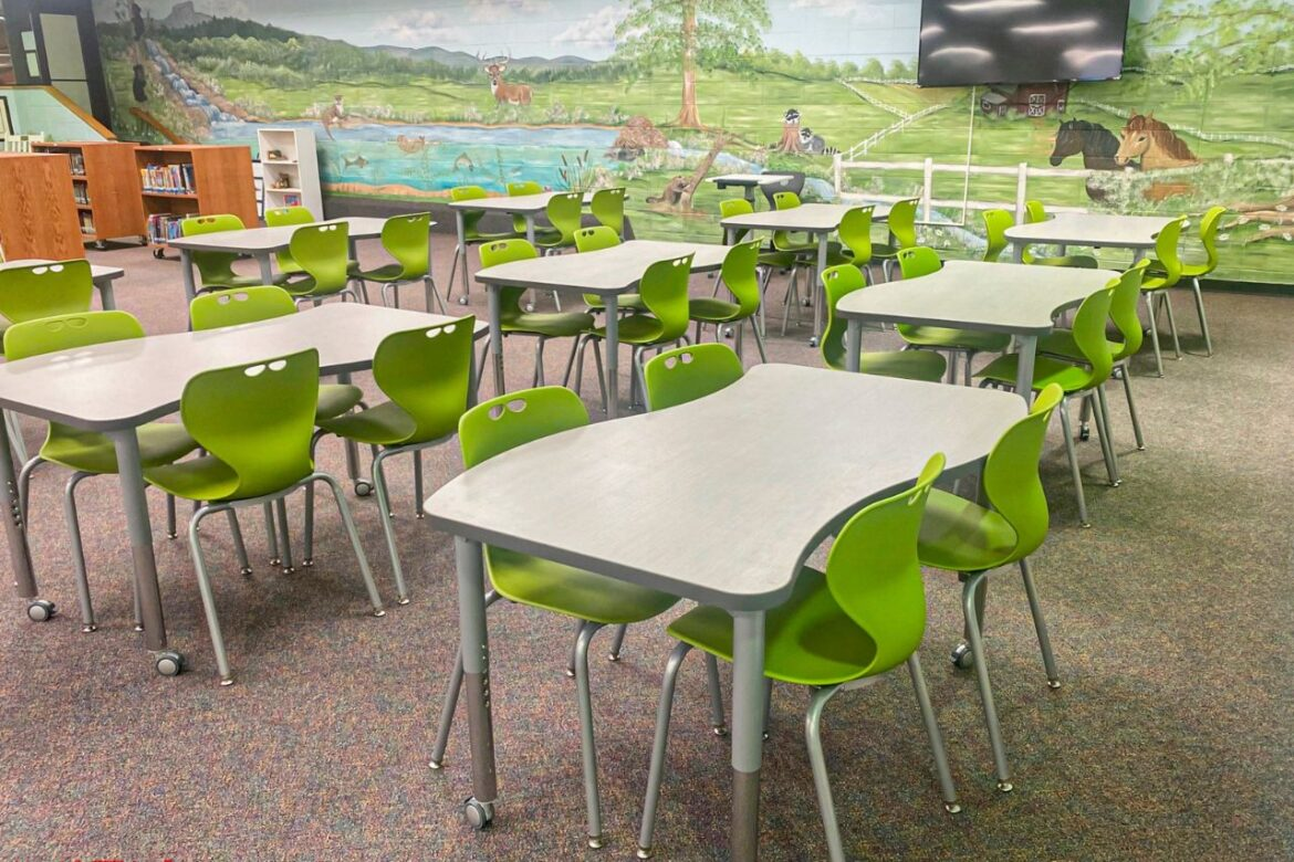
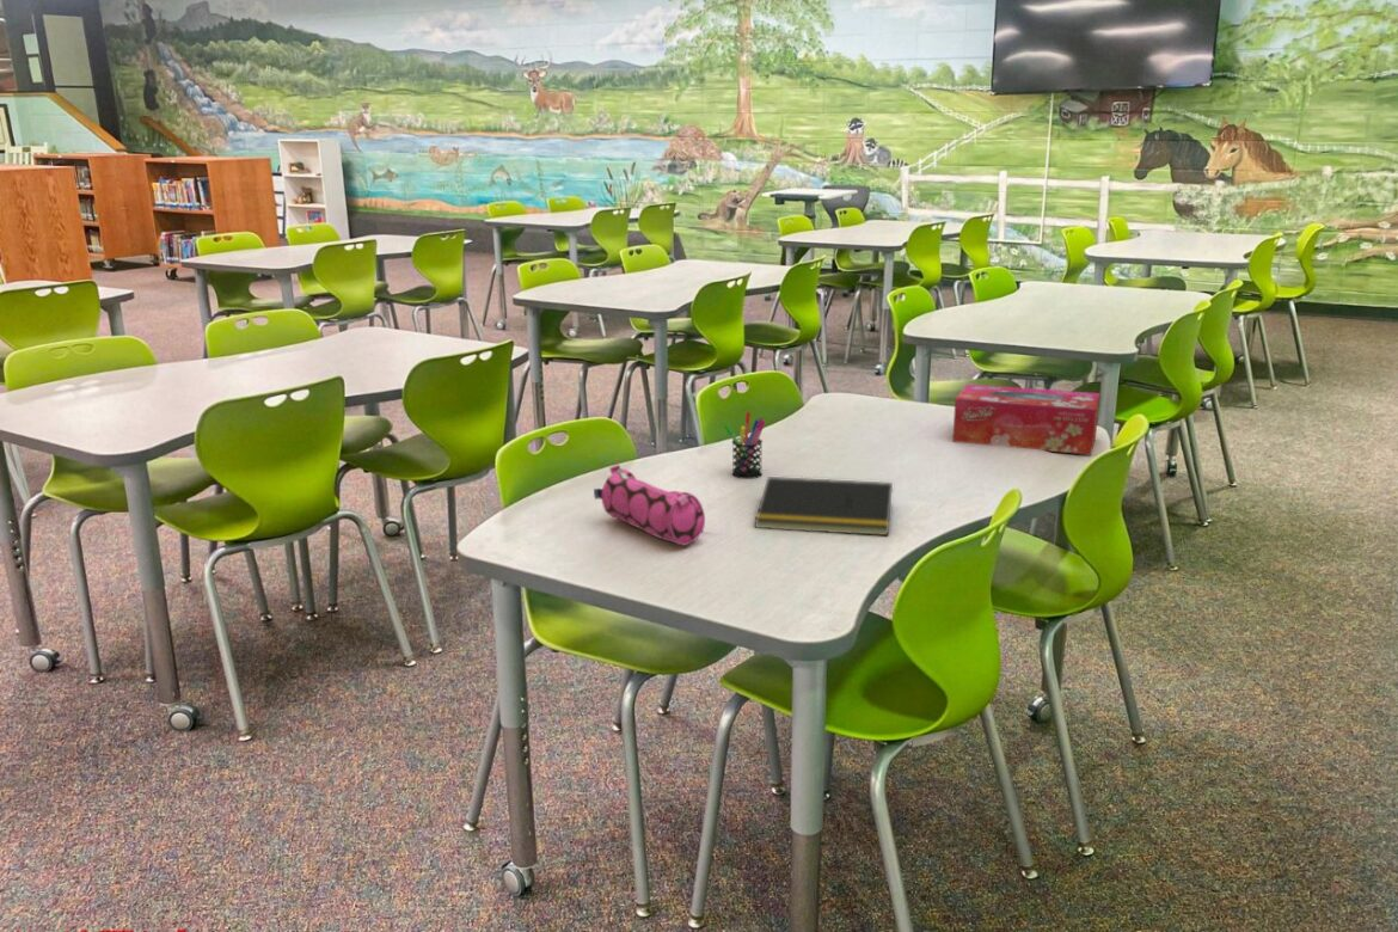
+ tissue box [951,382,1102,456]
+ notepad [754,476,894,536]
+ pen holder [723,411,767,480]
+ pencil case [593,464,706,546]
